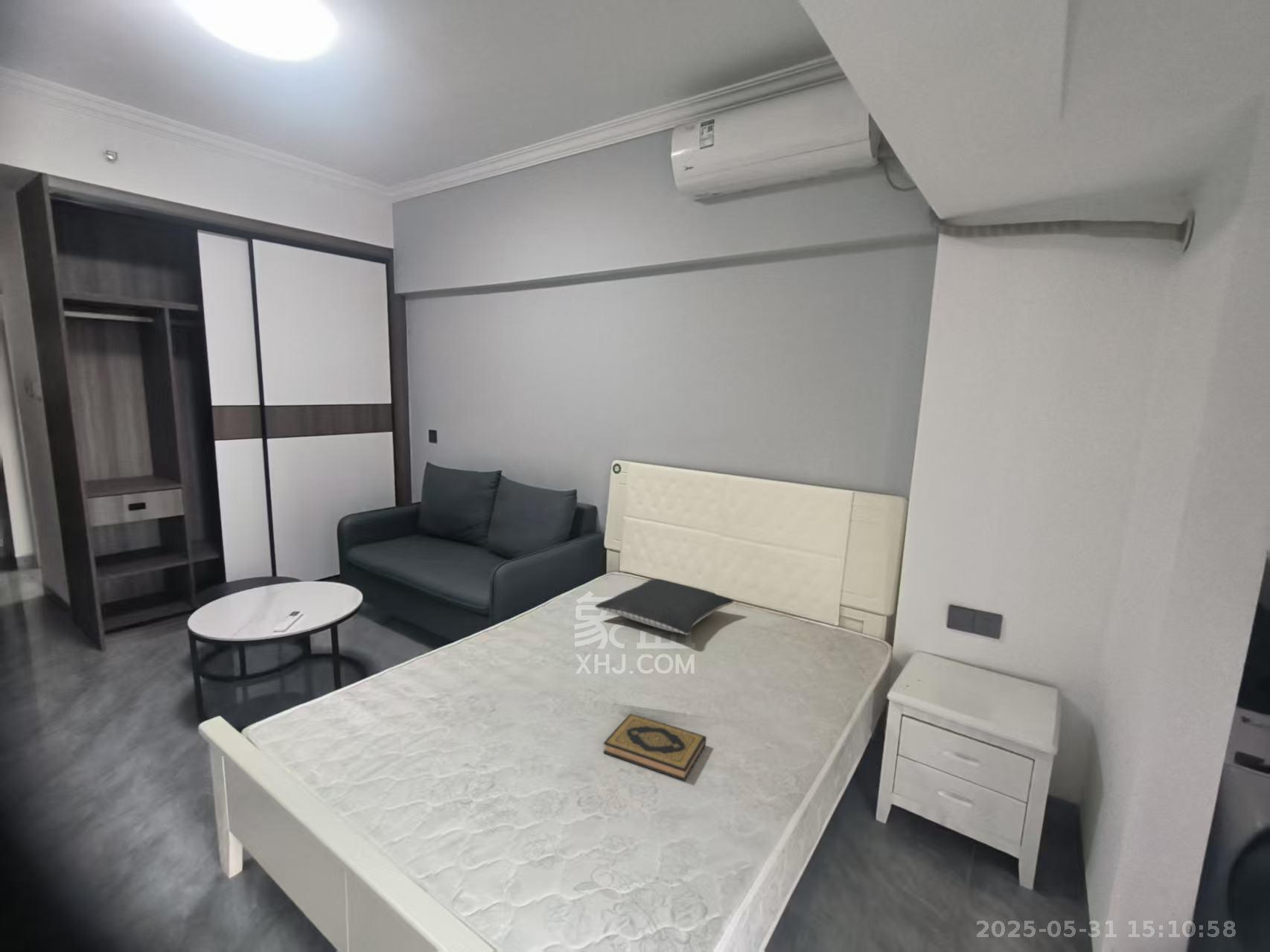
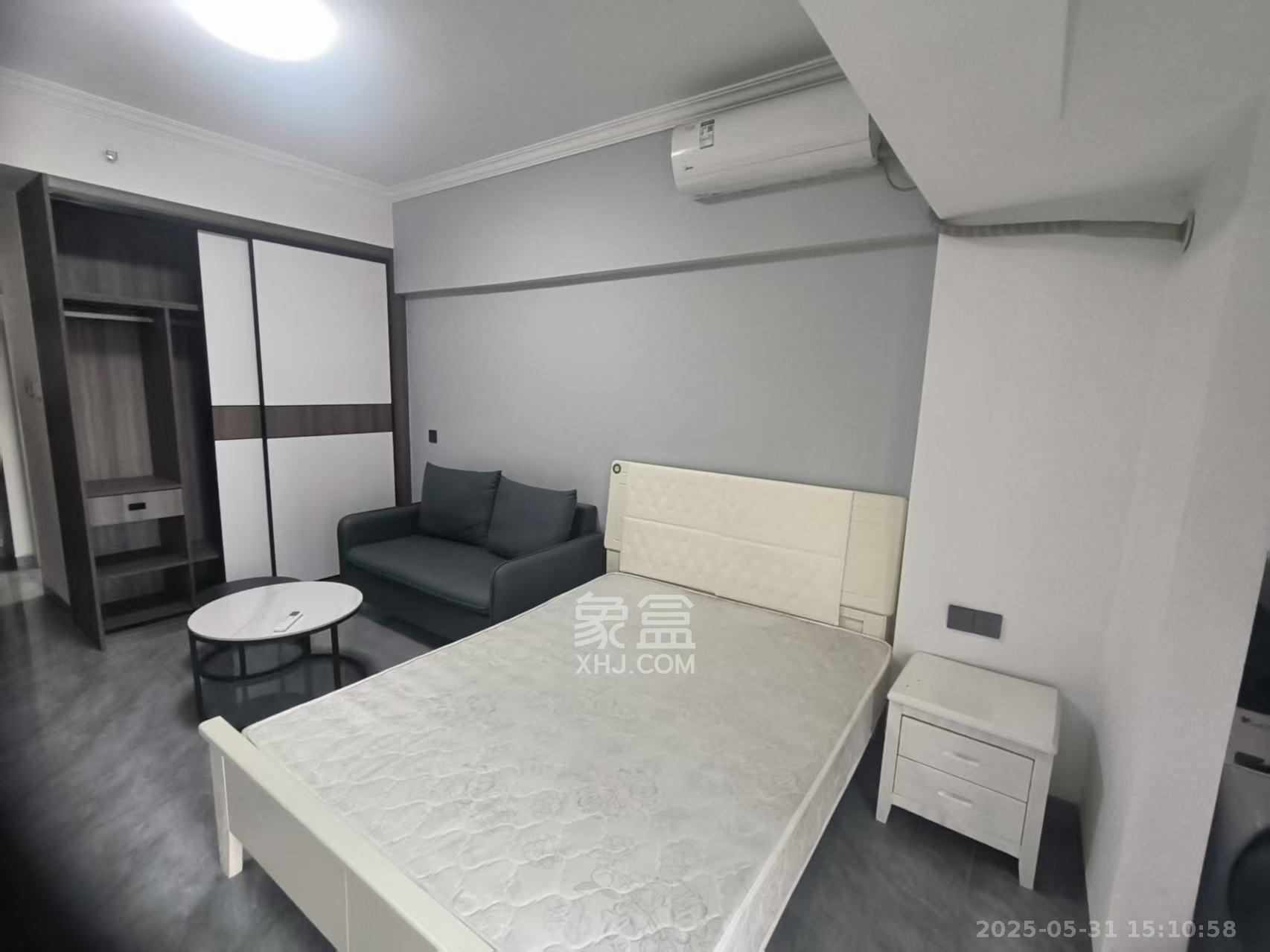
- hardback book [602,713,707,782]
- pillow [594,578,735,636]
